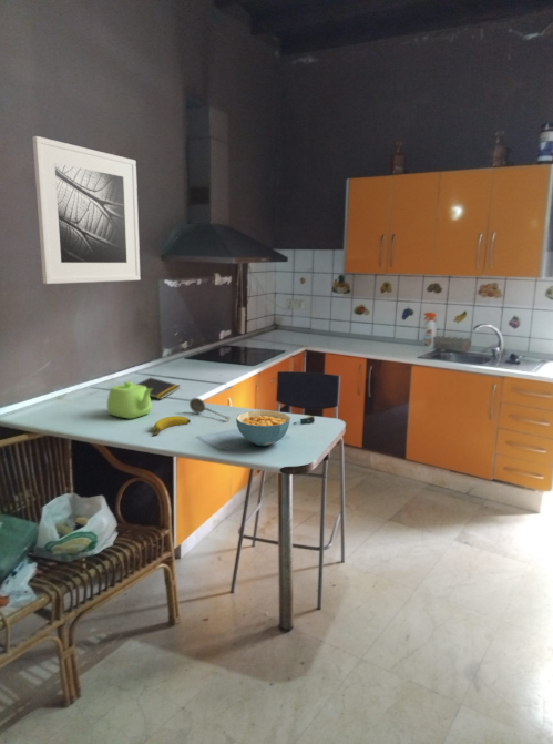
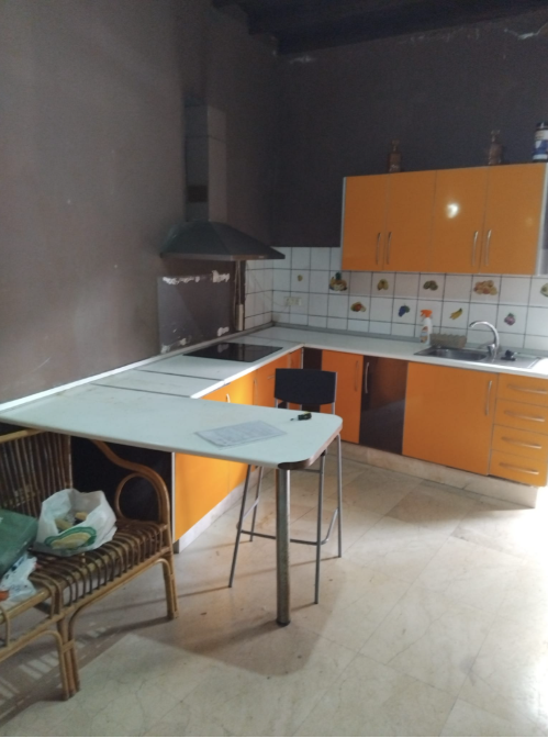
- cereal bowl [235,409,291,447]
- teapot [106,380,153,420]
- notepad [135,377,181,400]
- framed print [31,135,141,285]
- soupspoon [188,397,231,421]
- banana [152,415,192,438]
